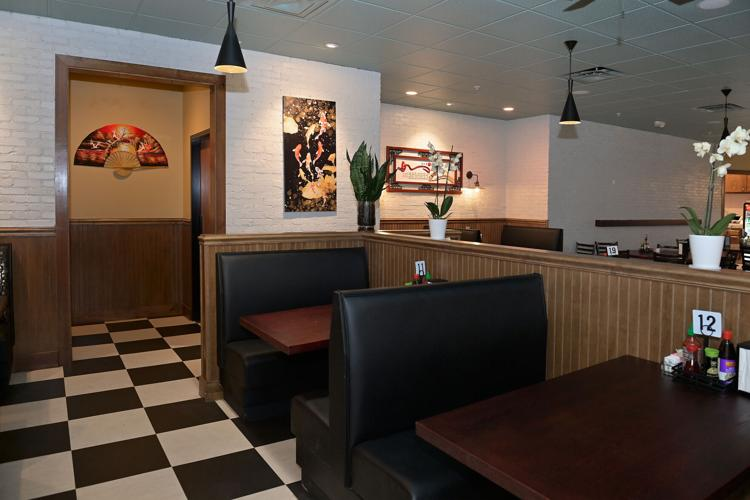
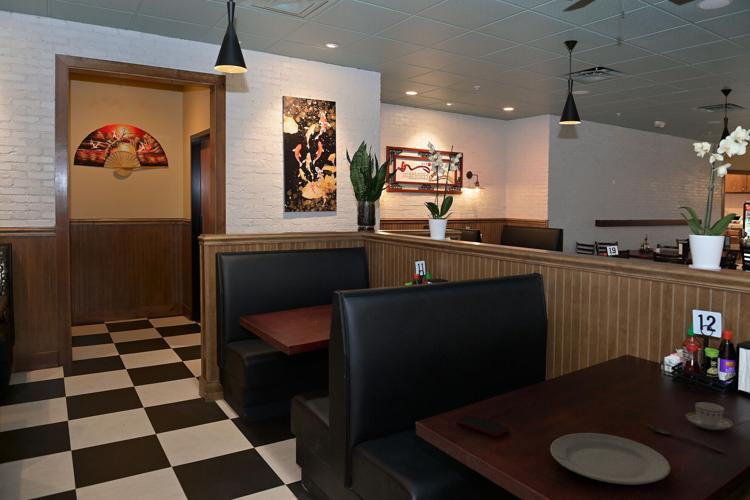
+ smartphone [456,414,511,437]
+ chinaware [549,432,671,486]
+ spoon [647,423,724,453]
+ teacup [685,401,734,431]
